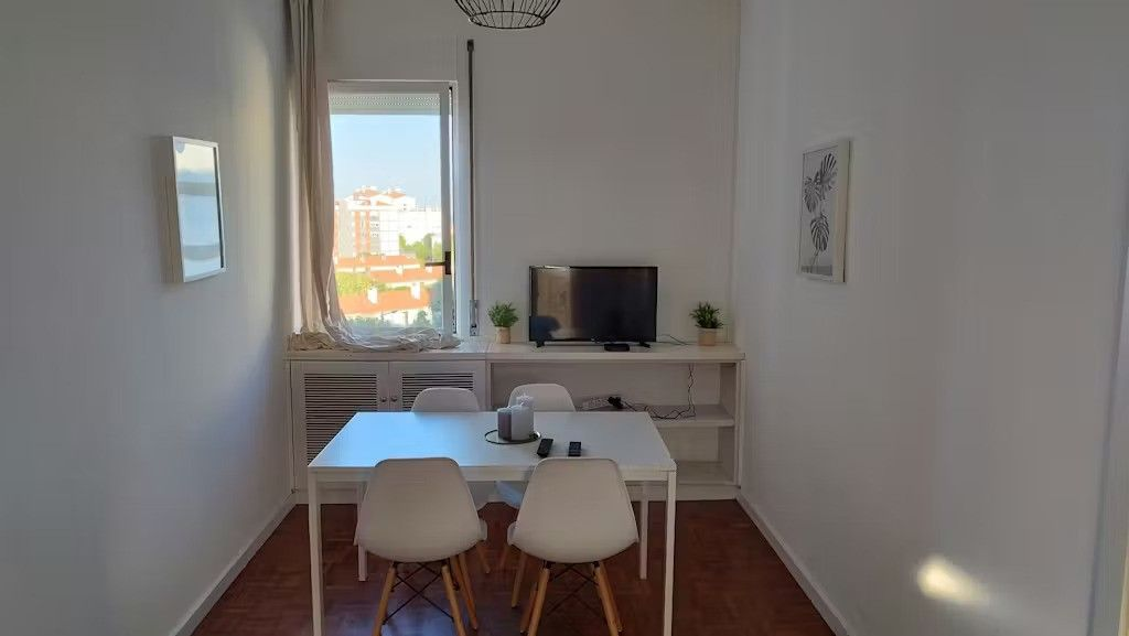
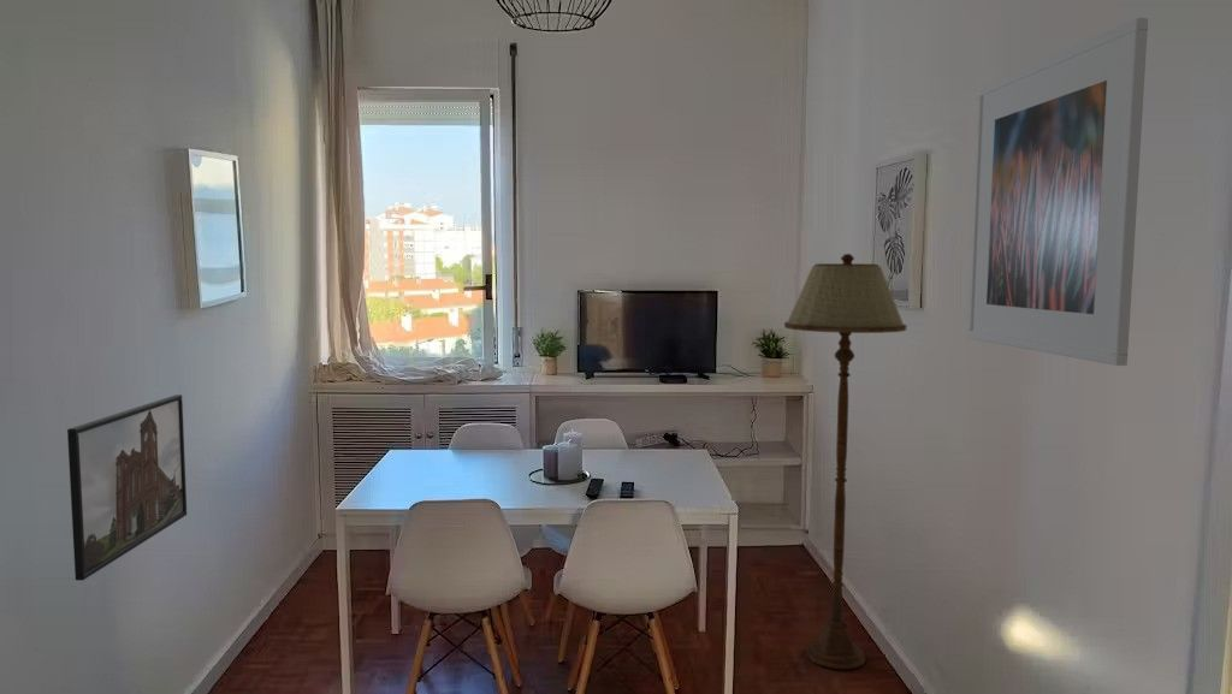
+ floor lamp [783,253,907,670]
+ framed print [66,393,188,581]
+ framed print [966,17,1149,367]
